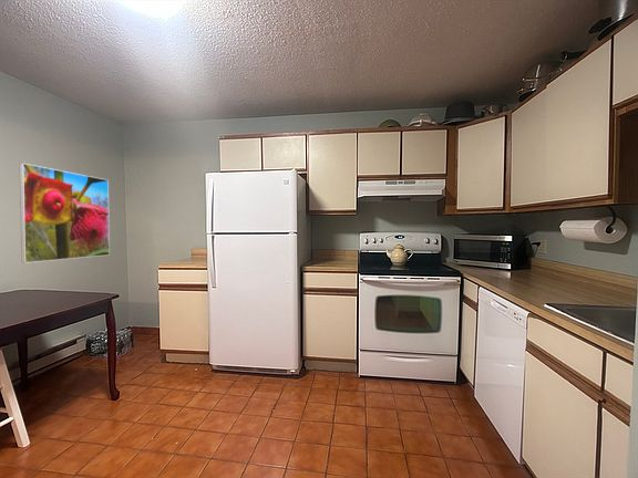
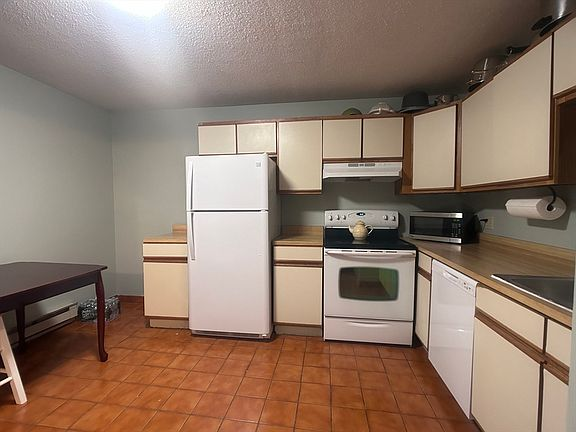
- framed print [19,162,111,264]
